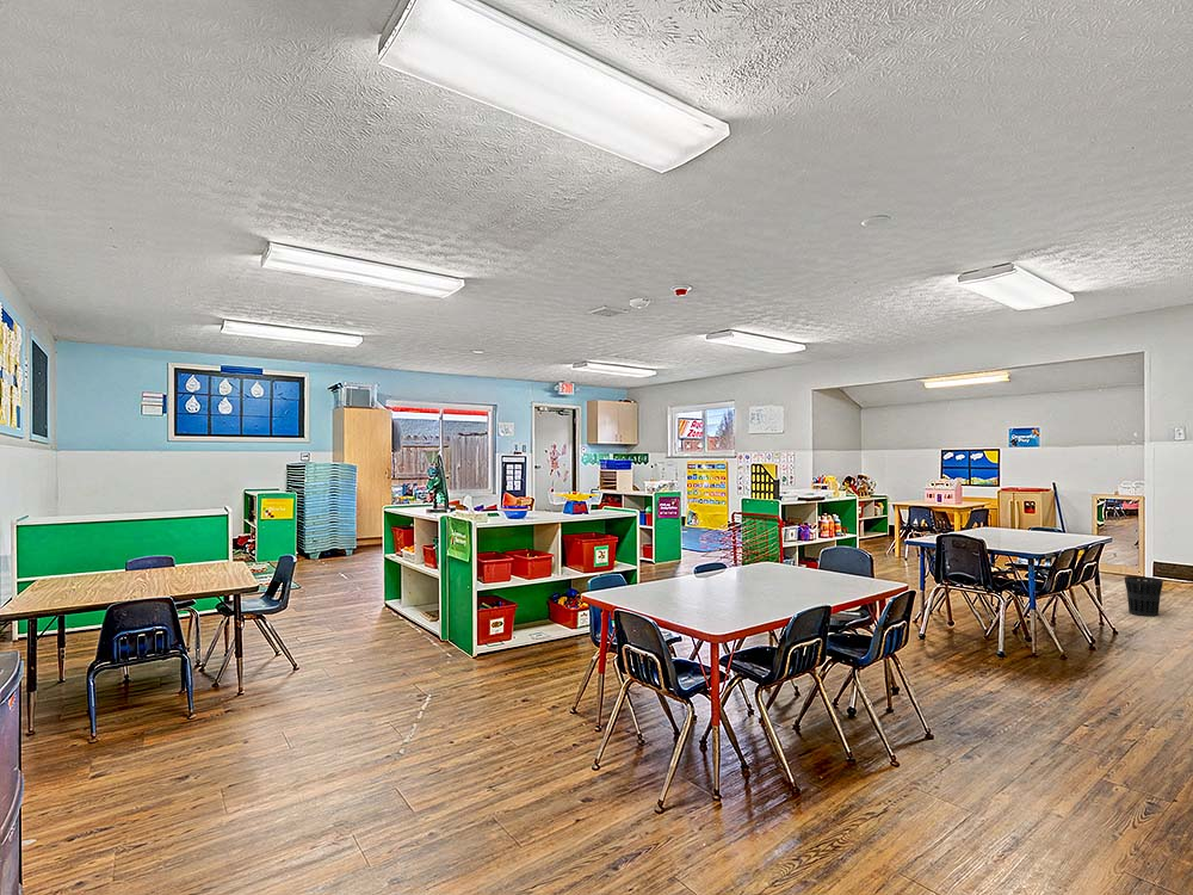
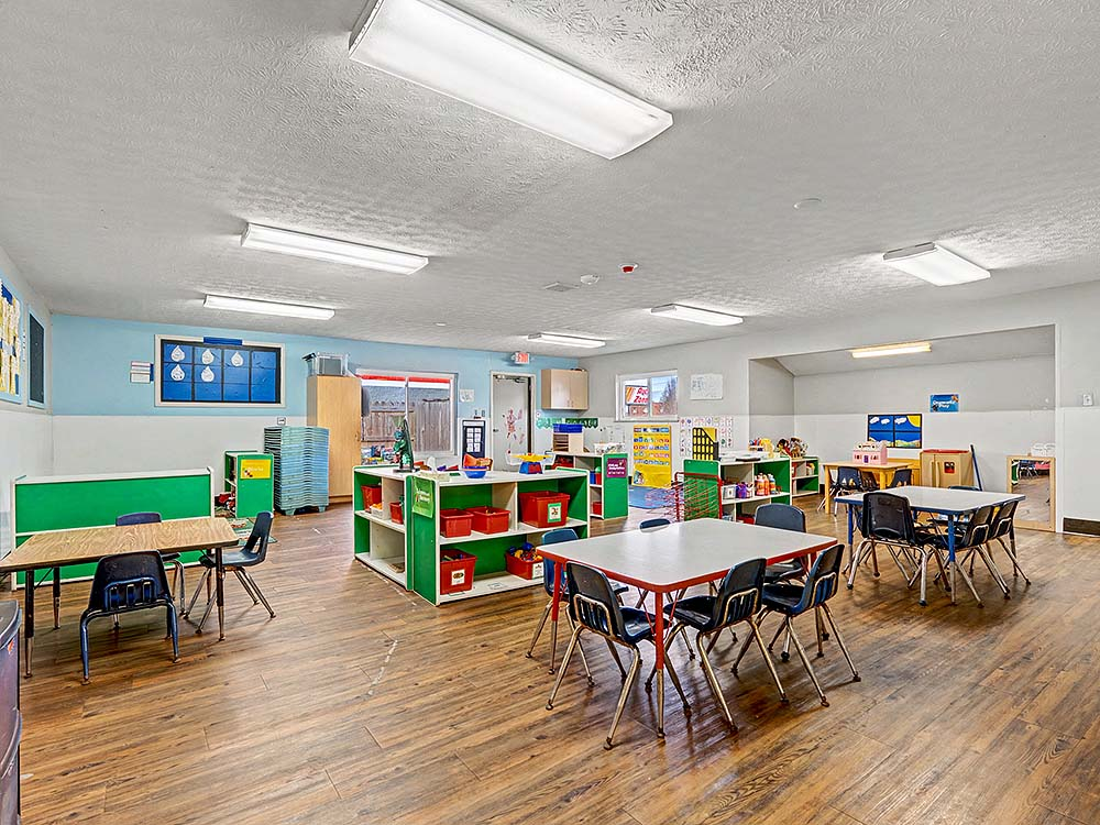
- wastebasket [1124,575,1164,618]
